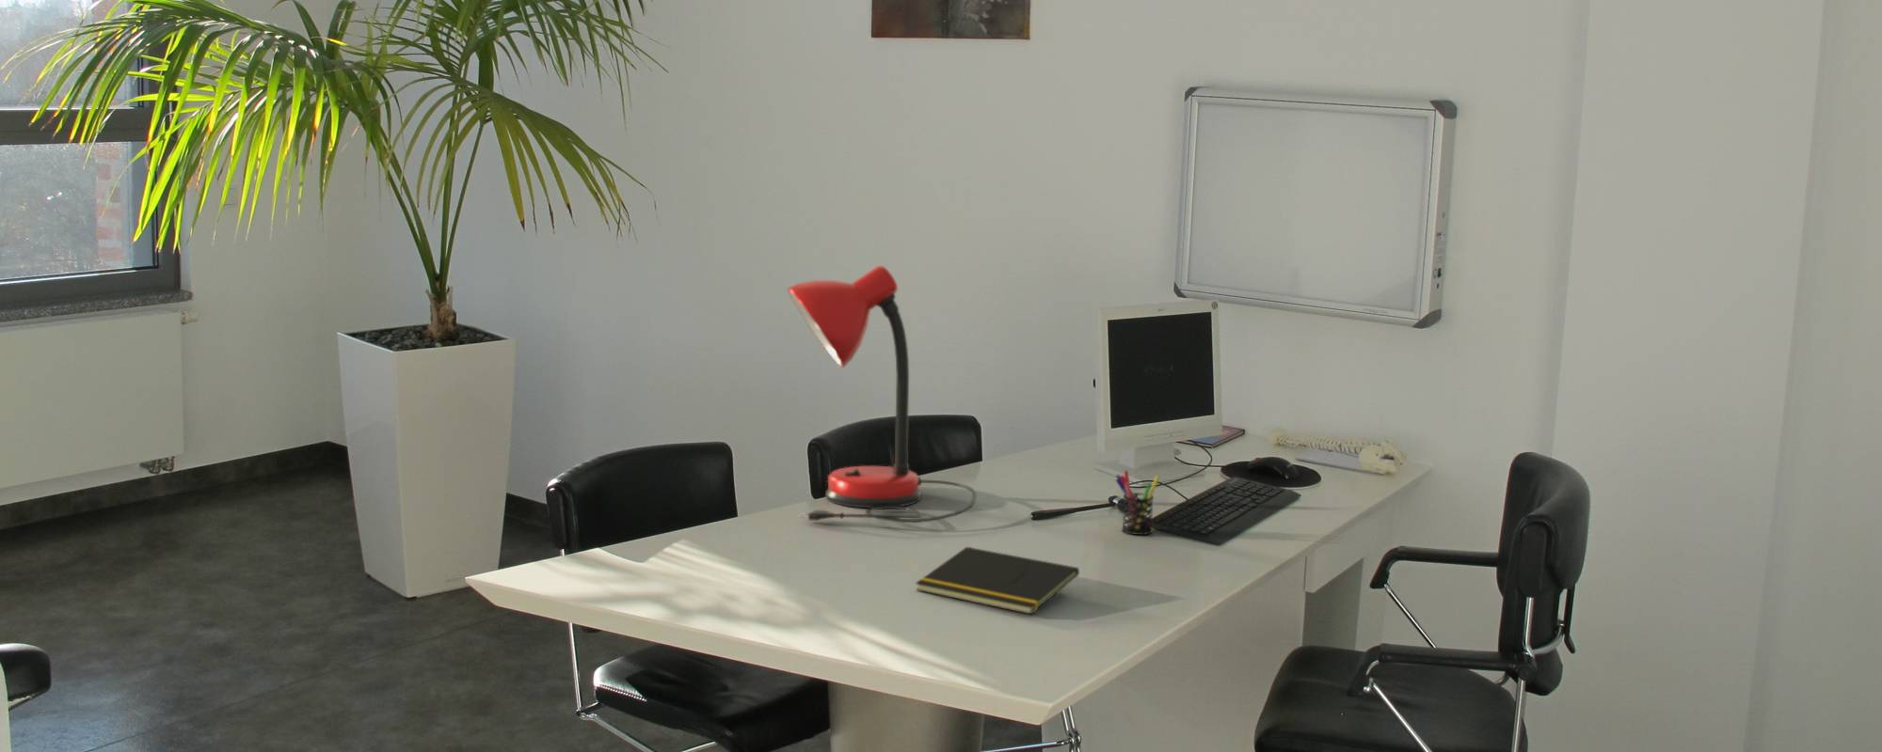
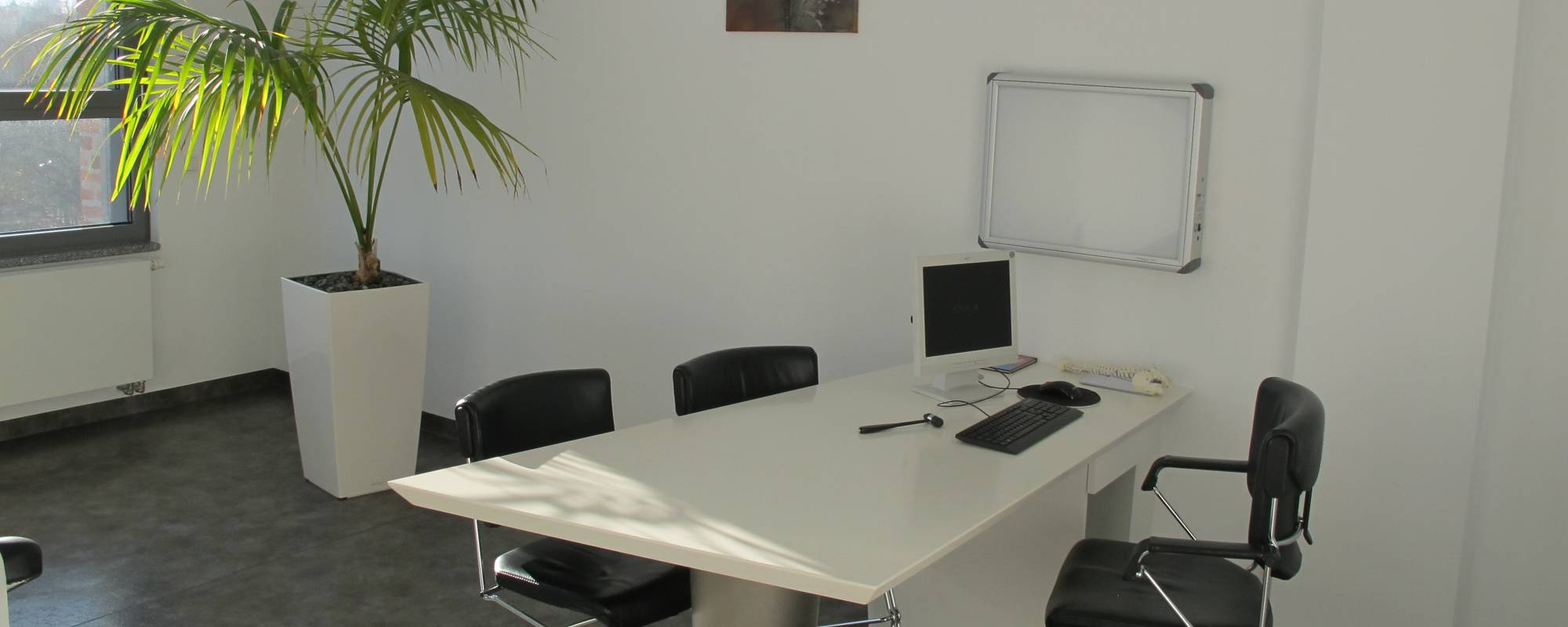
- pen holder [1115,470,1161,536]
- desk lamp [786,264,978,524]
- notepad [915,546,1080,615]
